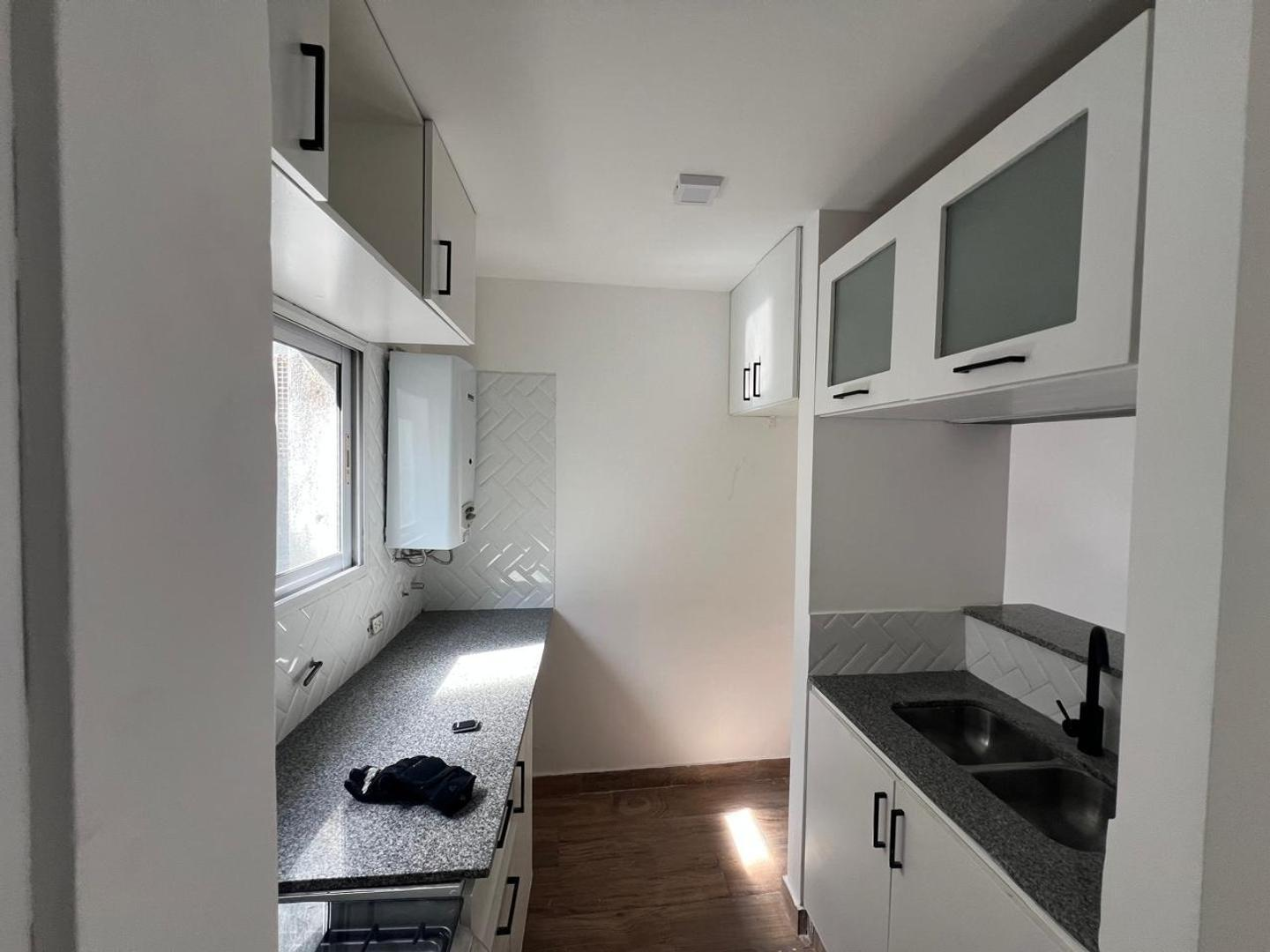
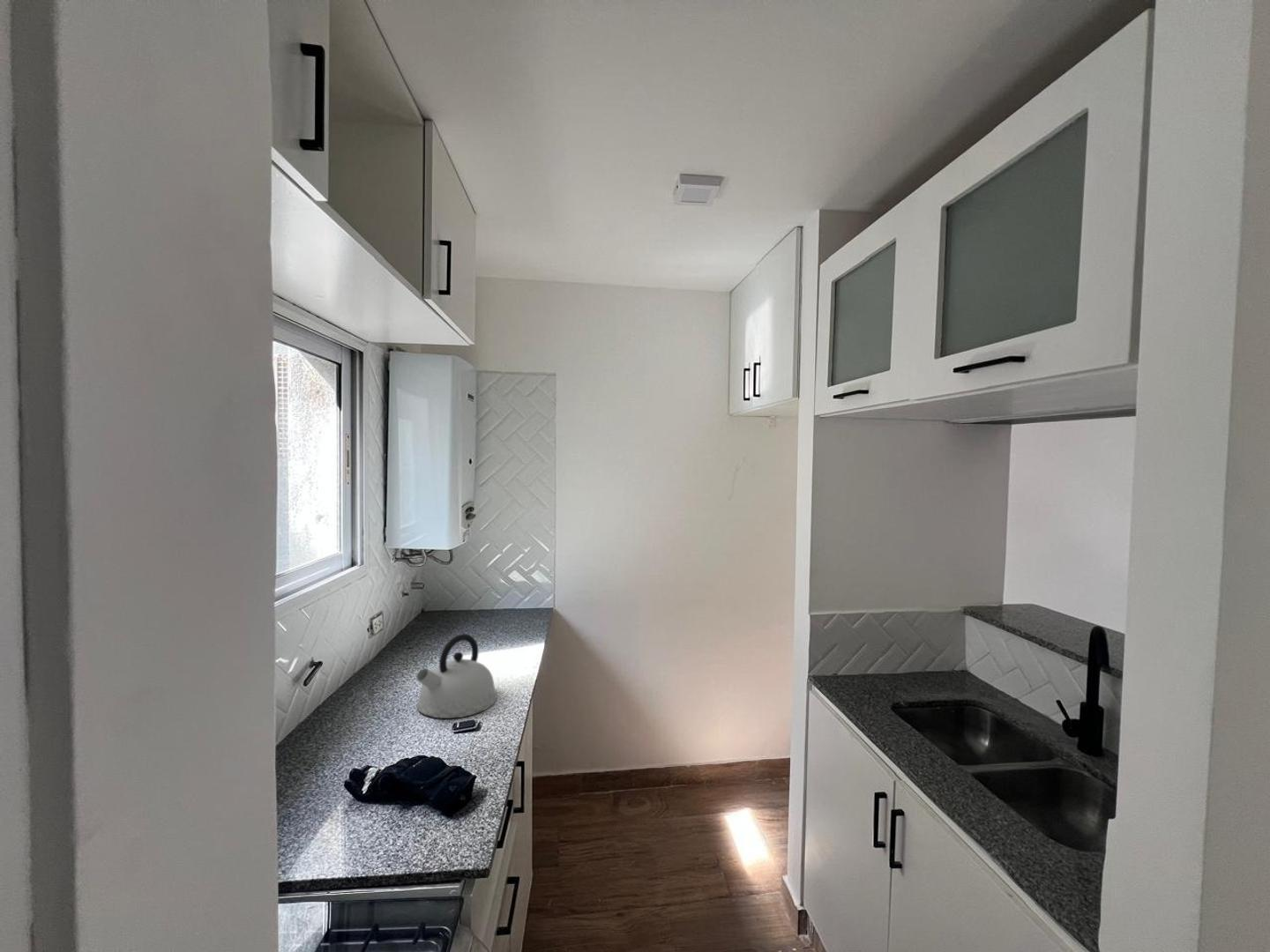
+ kettle [415,633,498,719]
